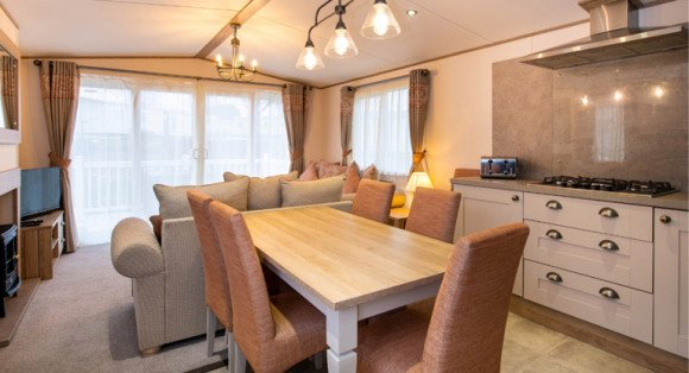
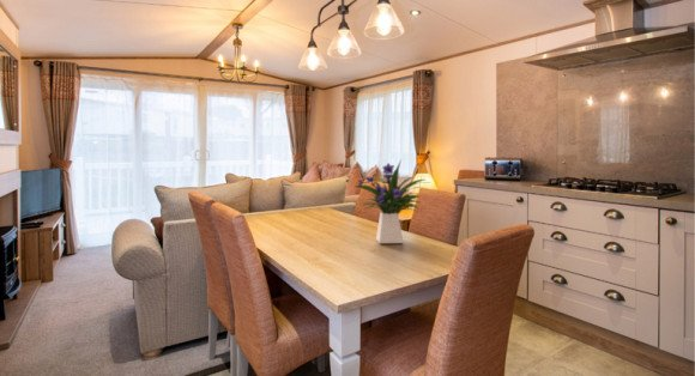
+ flower arrangement [353,158,433,244]
